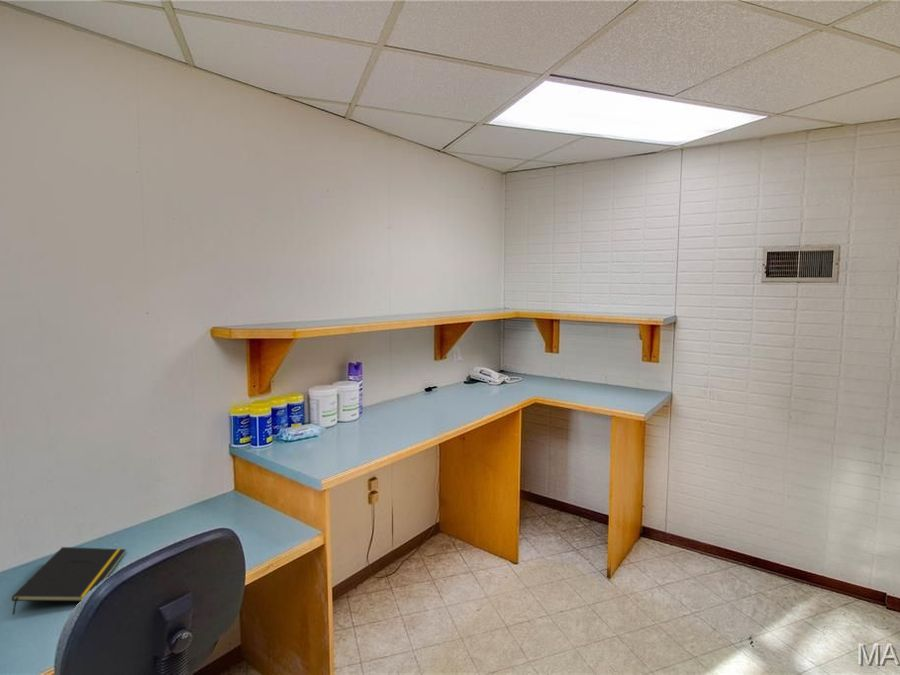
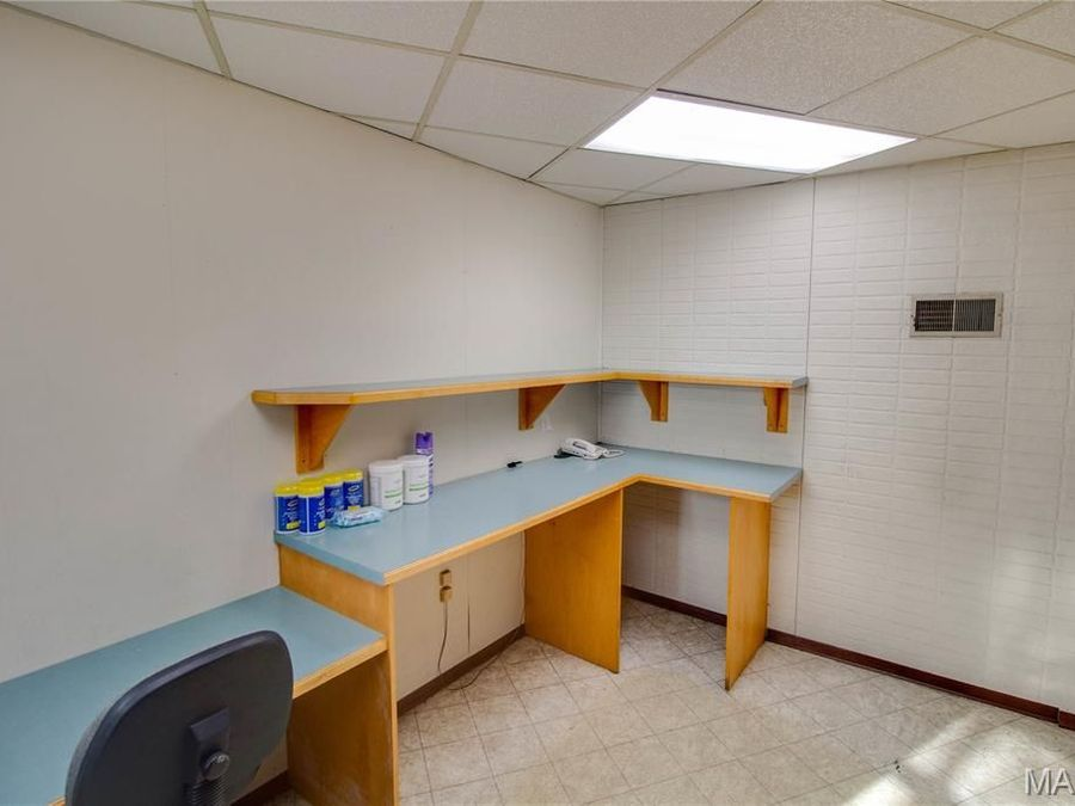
- notepad [11,546,127,616]
